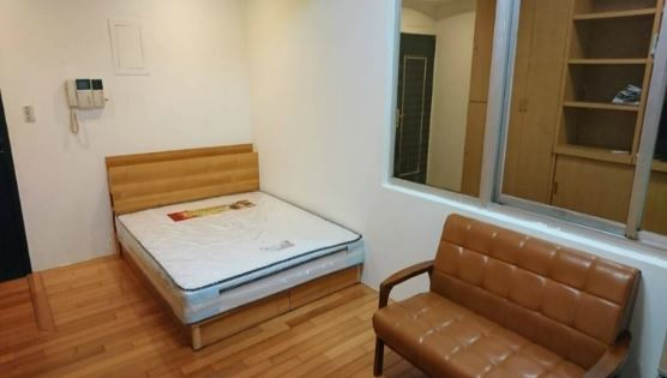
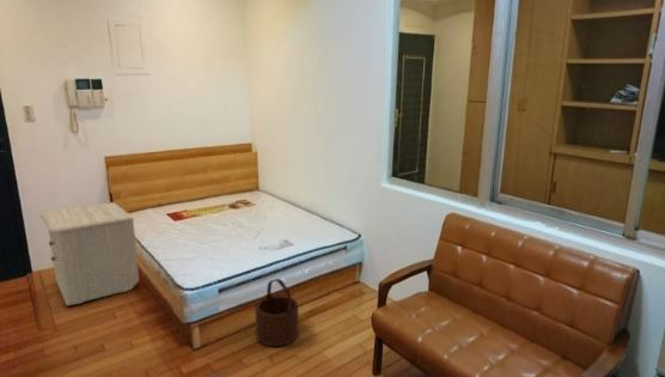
+ wooden bucket [254,278,300,347]
+ nightstand [38,201,140,306]
